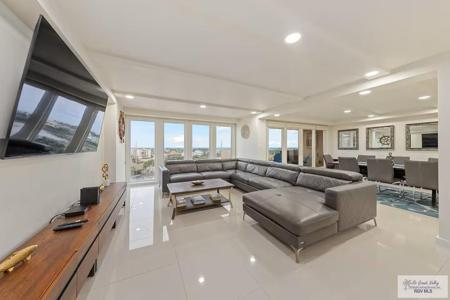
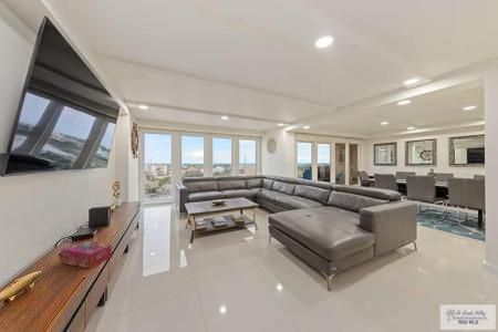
+ tissue box [60,240,113,270]
